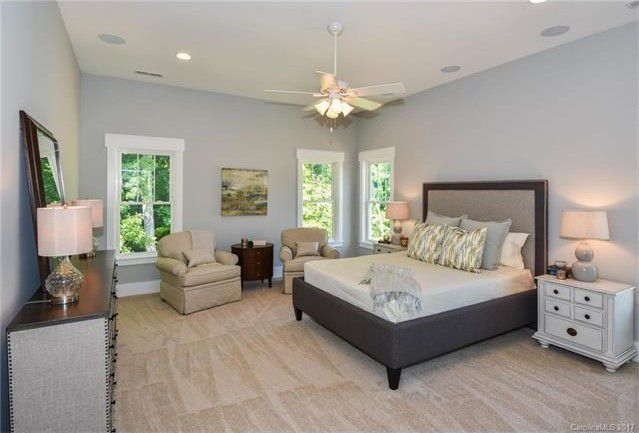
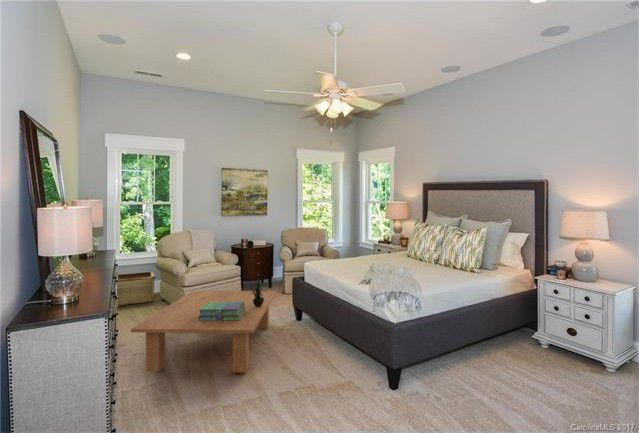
+ stack of books [198,301,245,321]
+ potted plant [248,274,267,307]
+ hamper [116,271,156,306]
+ coffee table [130,290,278,373]
